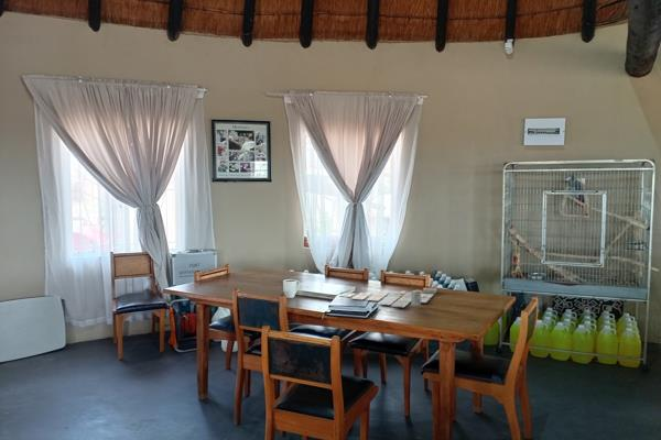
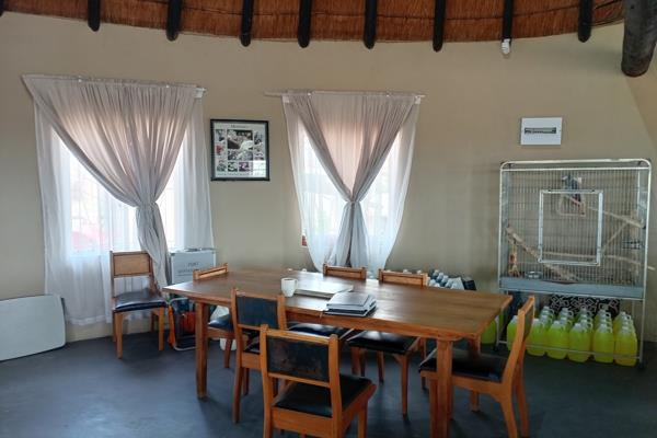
- board game [338,287,437,308]
